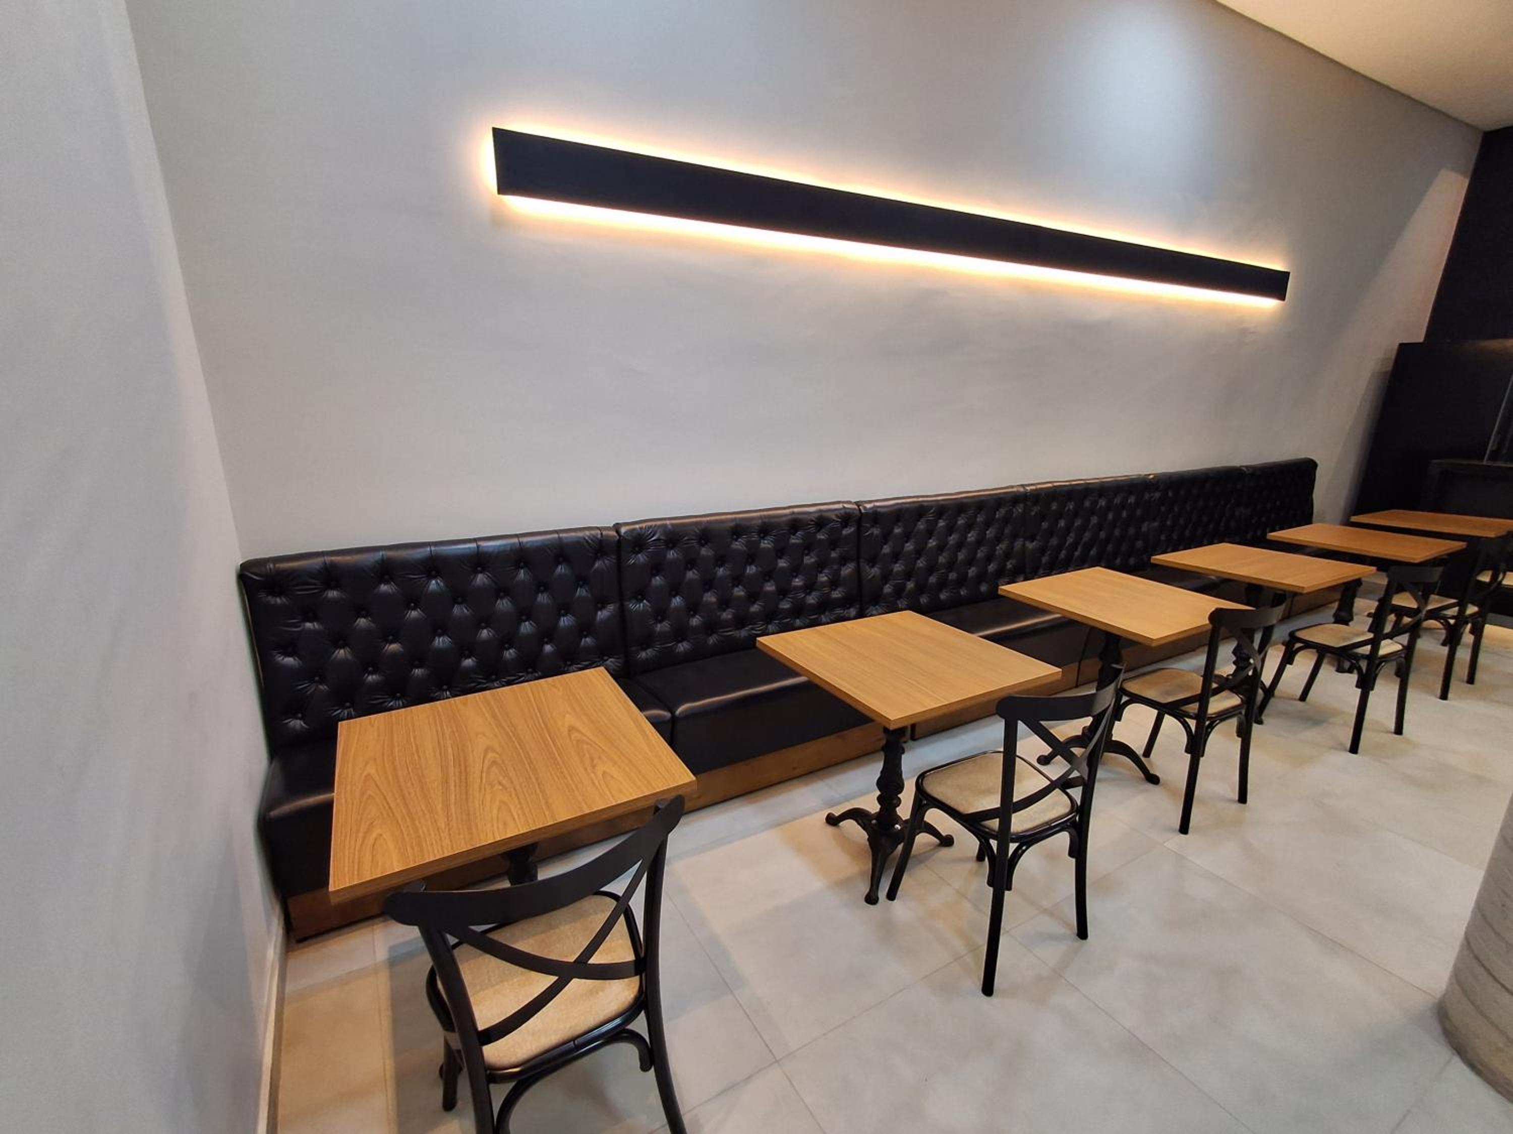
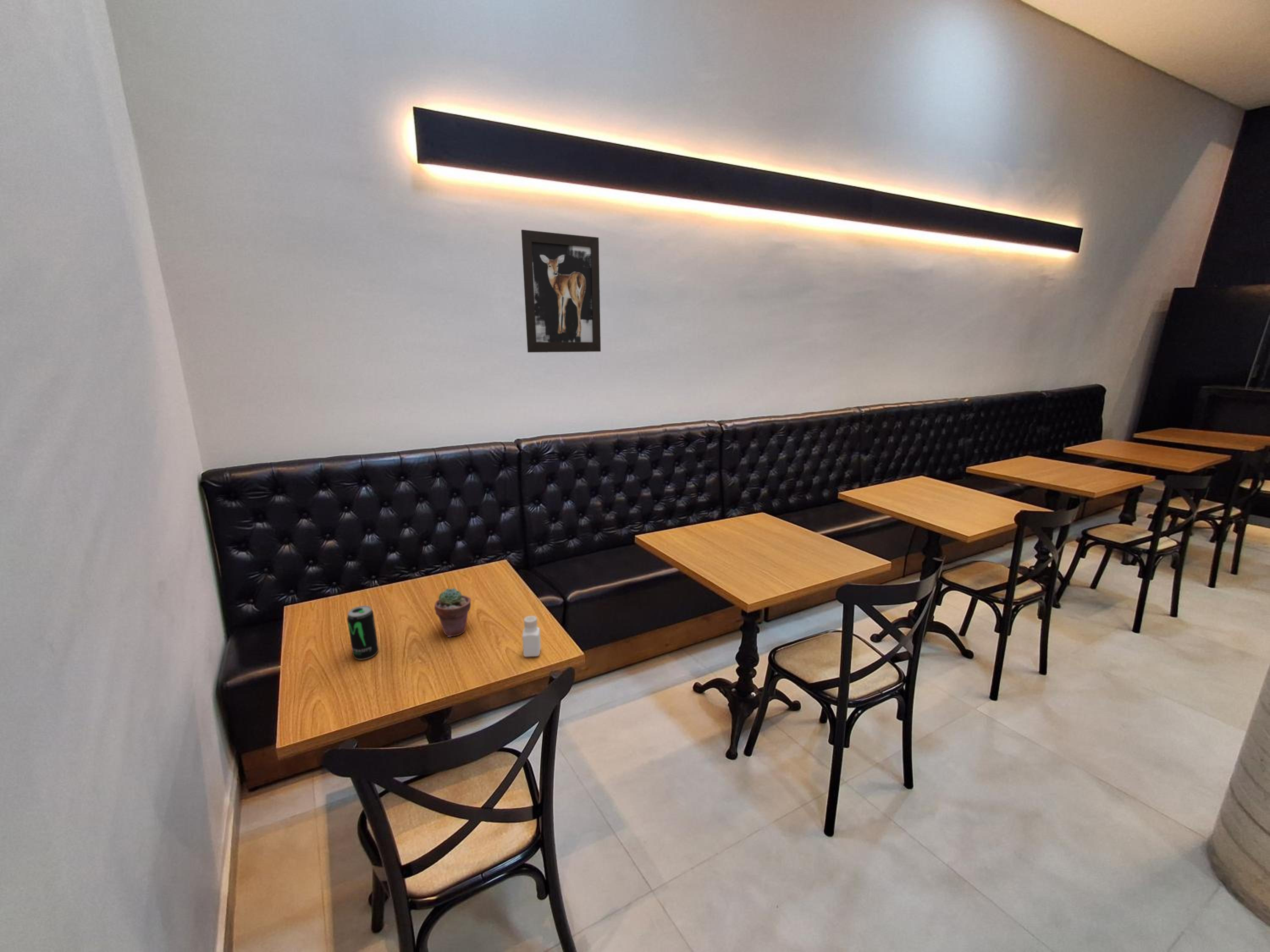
+ wall art [521,229,601,353]
+ beverage can [347,605,379,660]
+ pepper shaker [522,615,541,657]
+ potted succulent [434,587,471,638]
